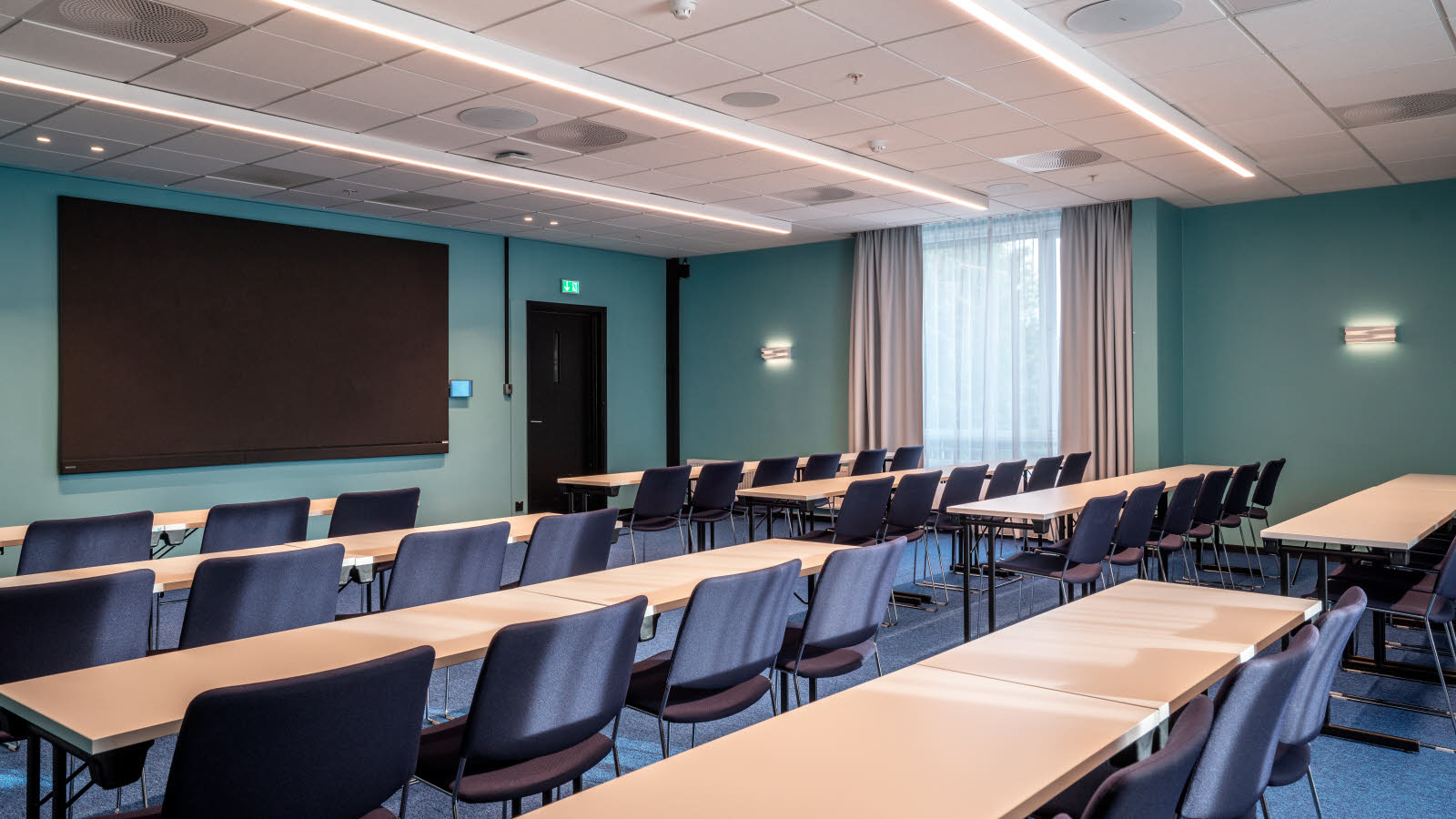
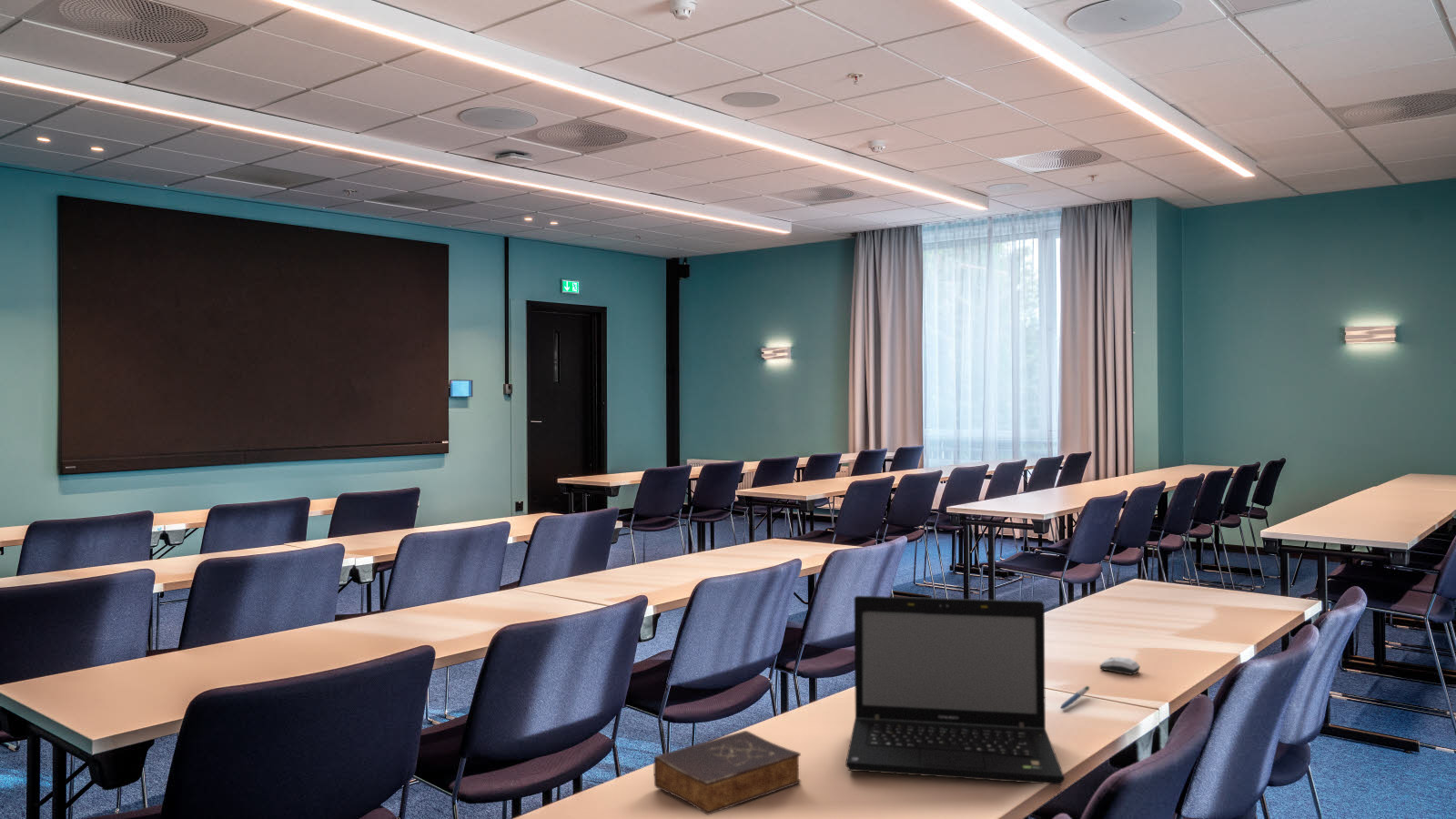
+ computer mouse [1098,656,1141,676]
+ laptop [844,595,1066,786]
+ pen [1060,685,1090,710]
+ book [653,730,802,815]
